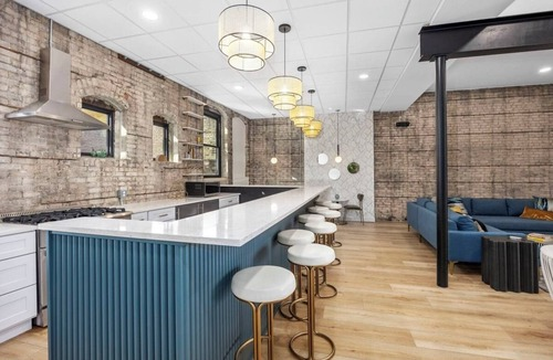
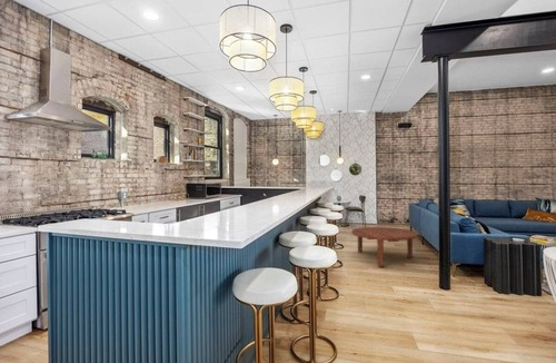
+ coffee table [350,226,417,268]
